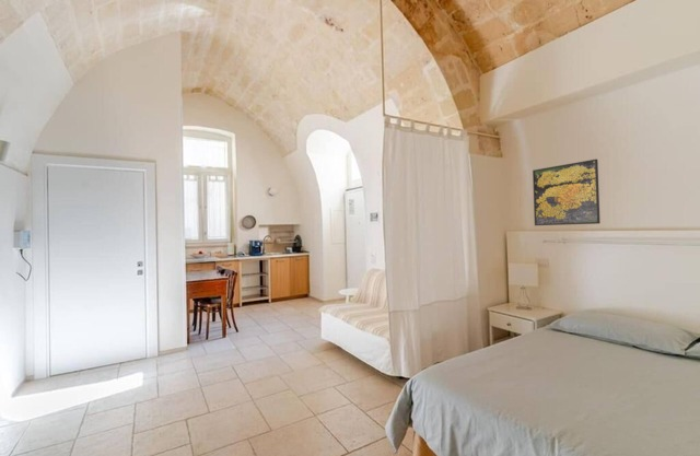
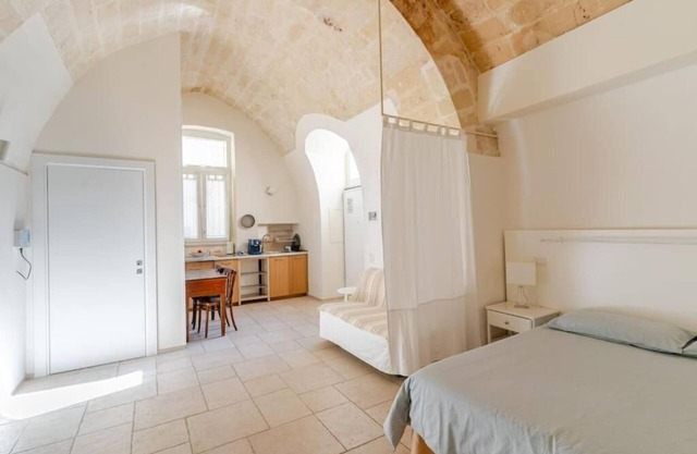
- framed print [532,159,602,226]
